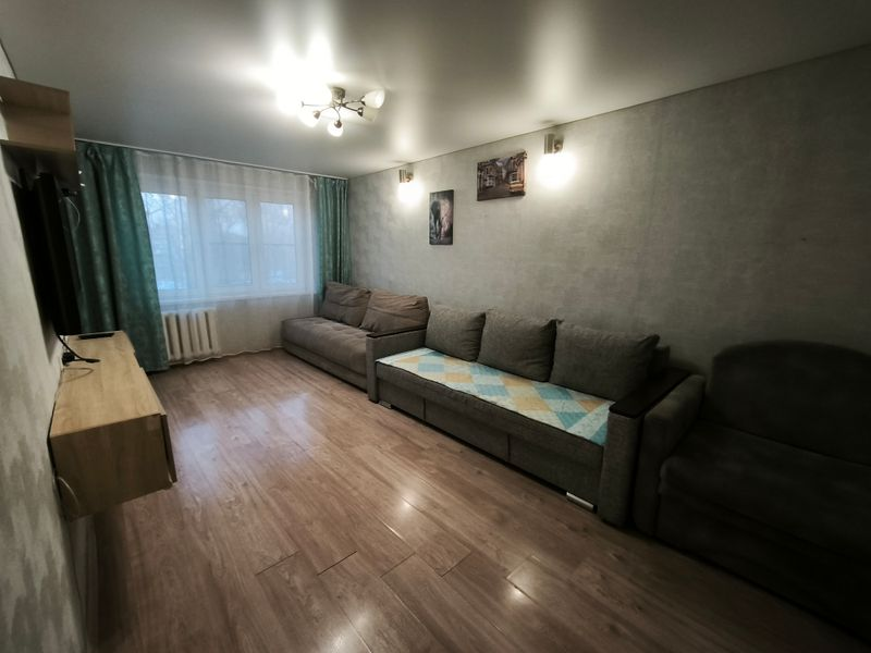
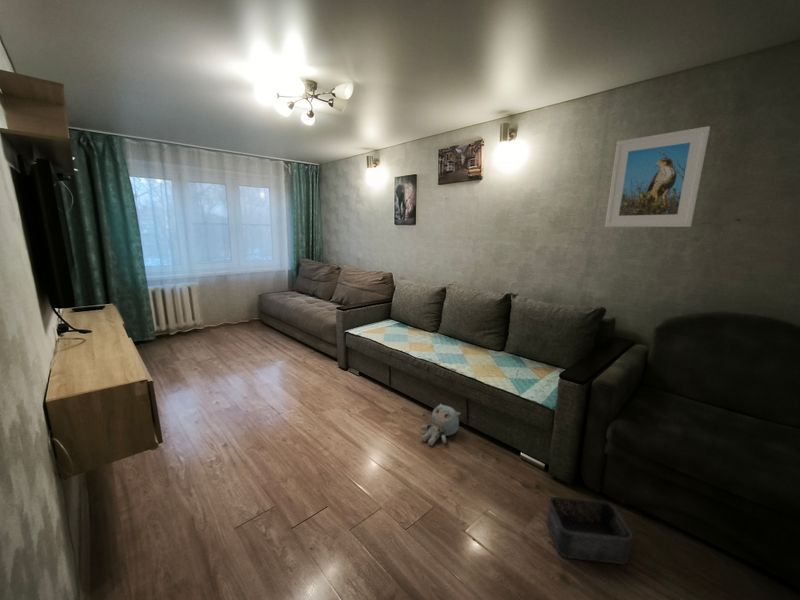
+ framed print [604,125,711,228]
+ plush toy [420,403,461,447]
+ storage bin [546,496,633,565]
